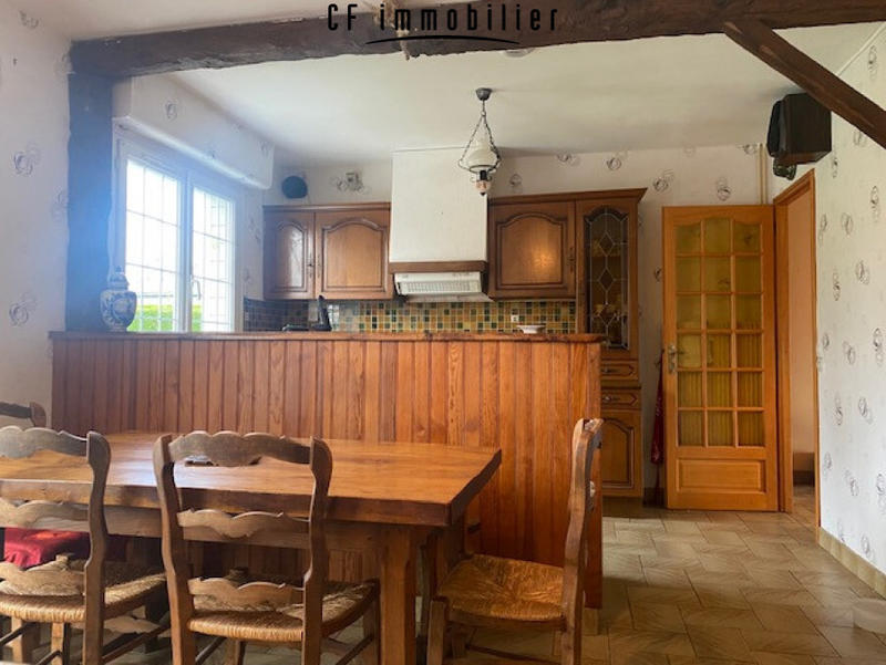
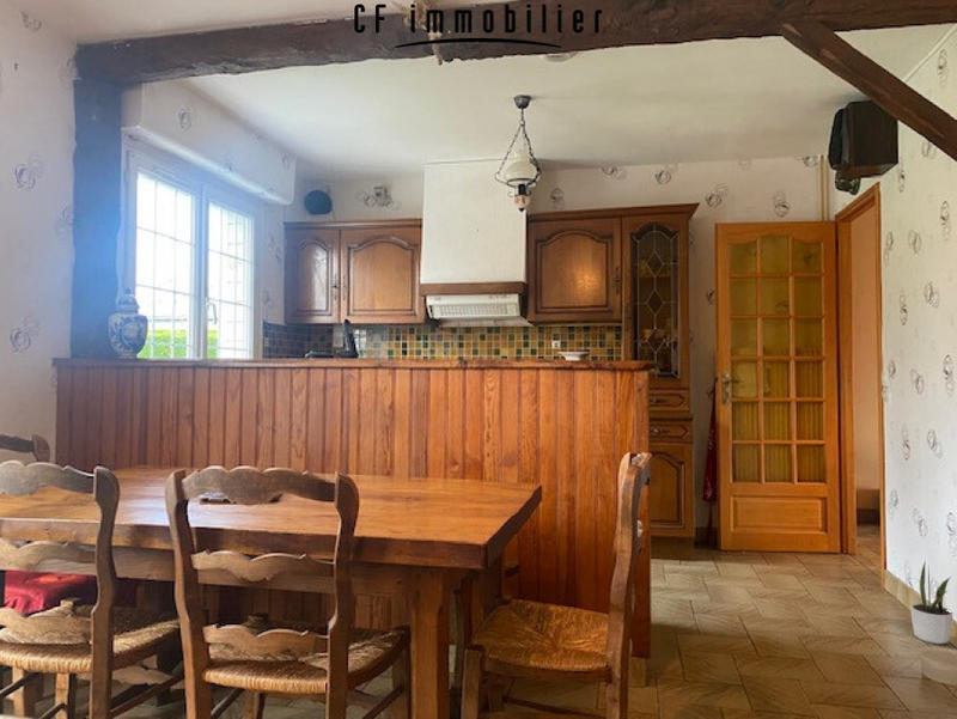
+ potted plant [909,559,953,645]
